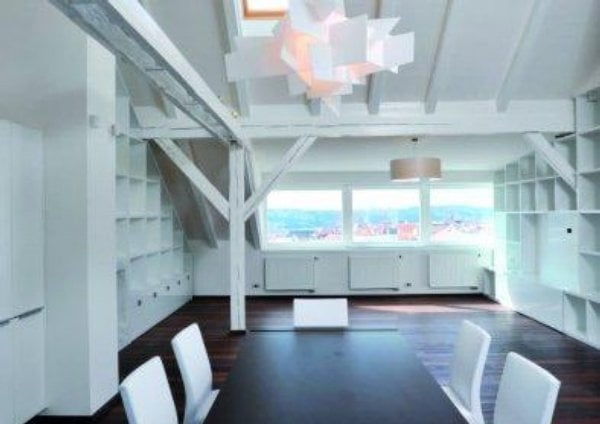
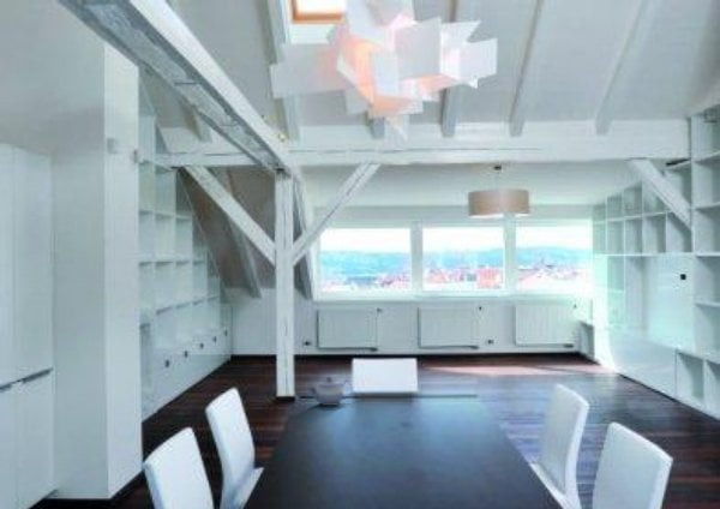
+ teapot [306,376,354,407]
